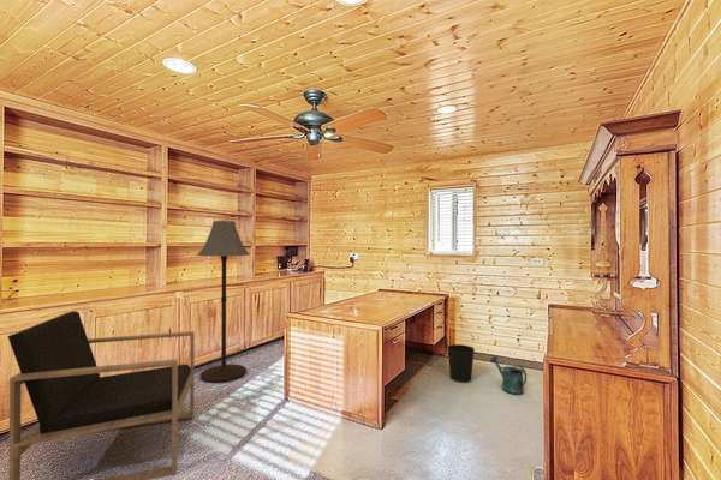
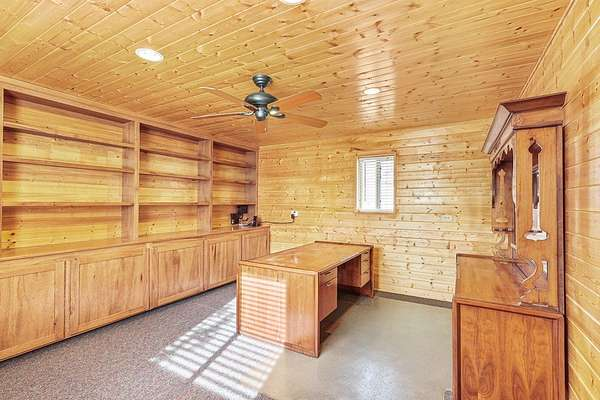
- armchair [6,310,196,480]
- wastebasket [446,343,476,384]
- floor lamp [196,220,251,384]
- watering can [489,355,528,396]
